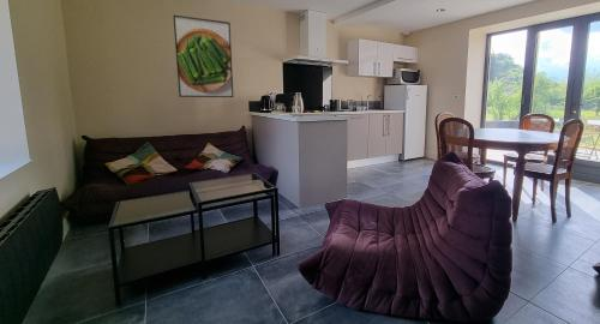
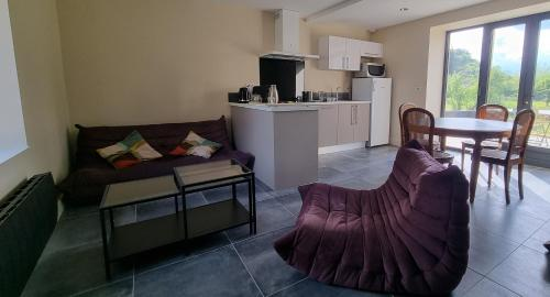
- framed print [172,14,234,98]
